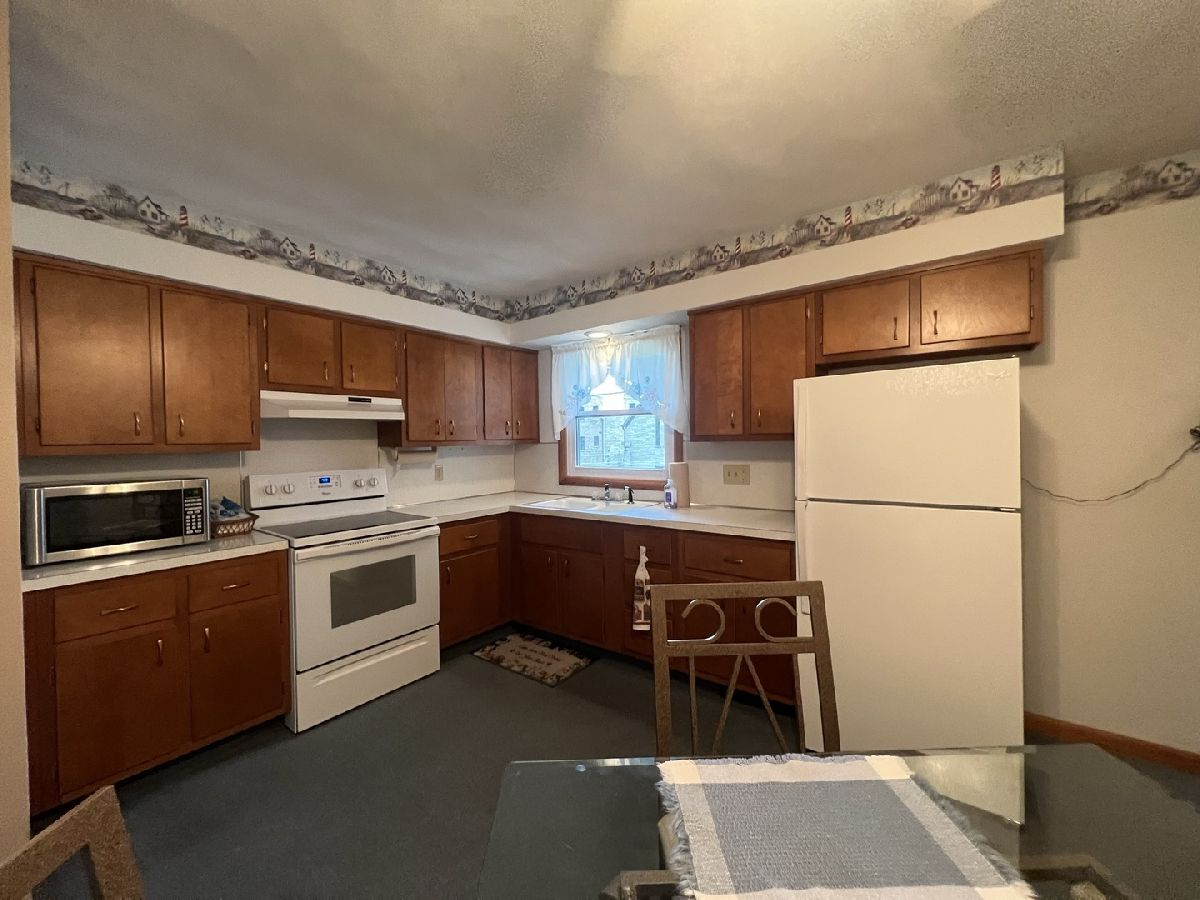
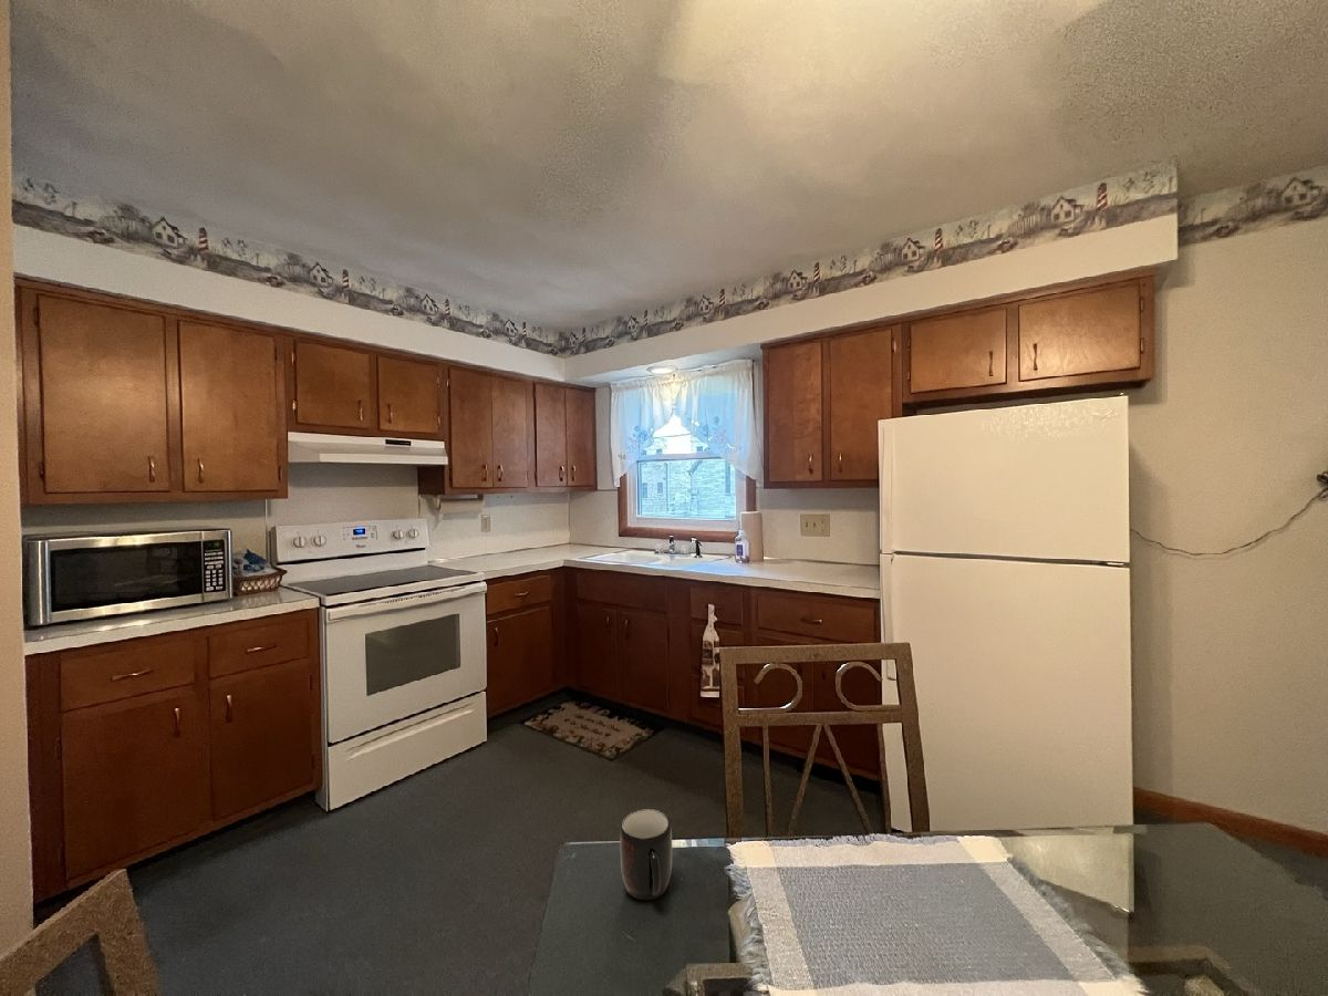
+ mug [619,808,673,901]
